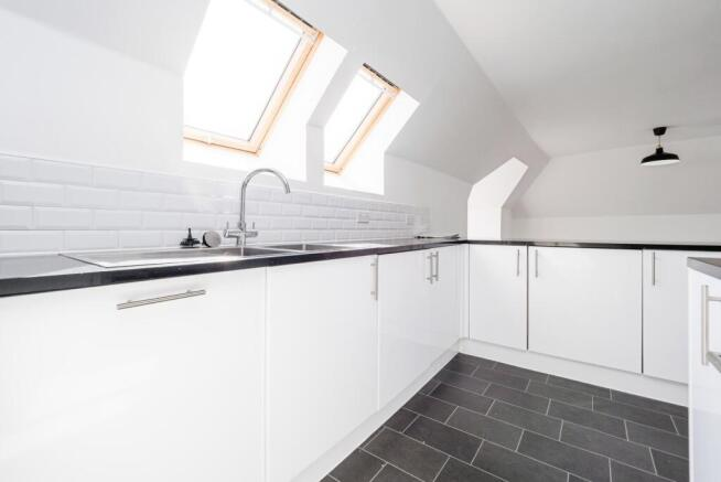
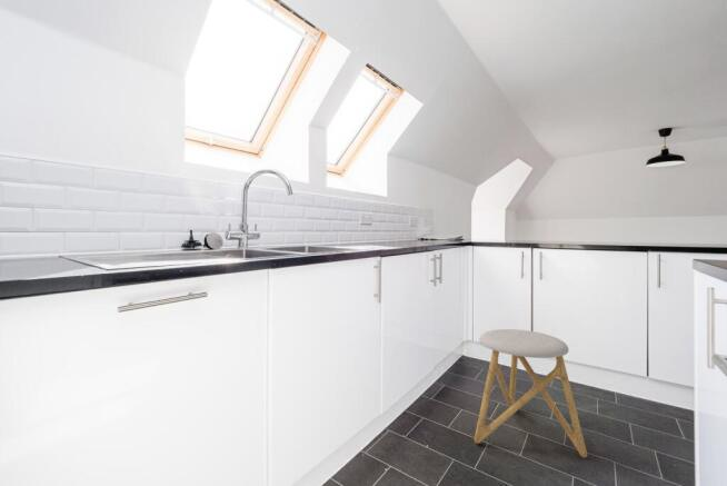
+ stool [474,328,588,458]
